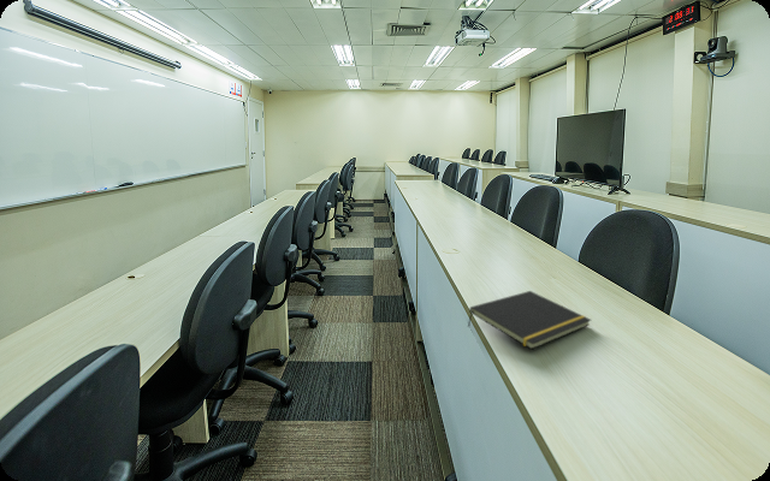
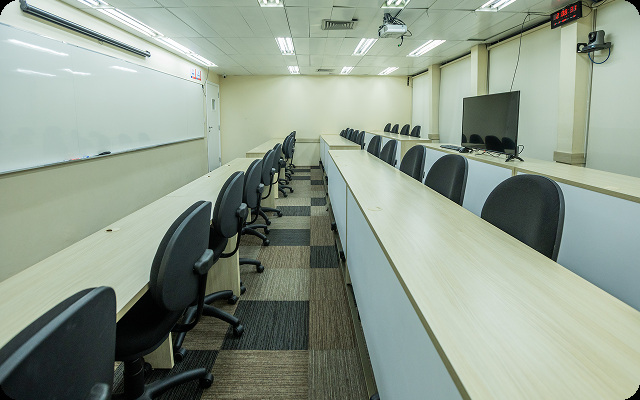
- notepad [467,290,592,351]
